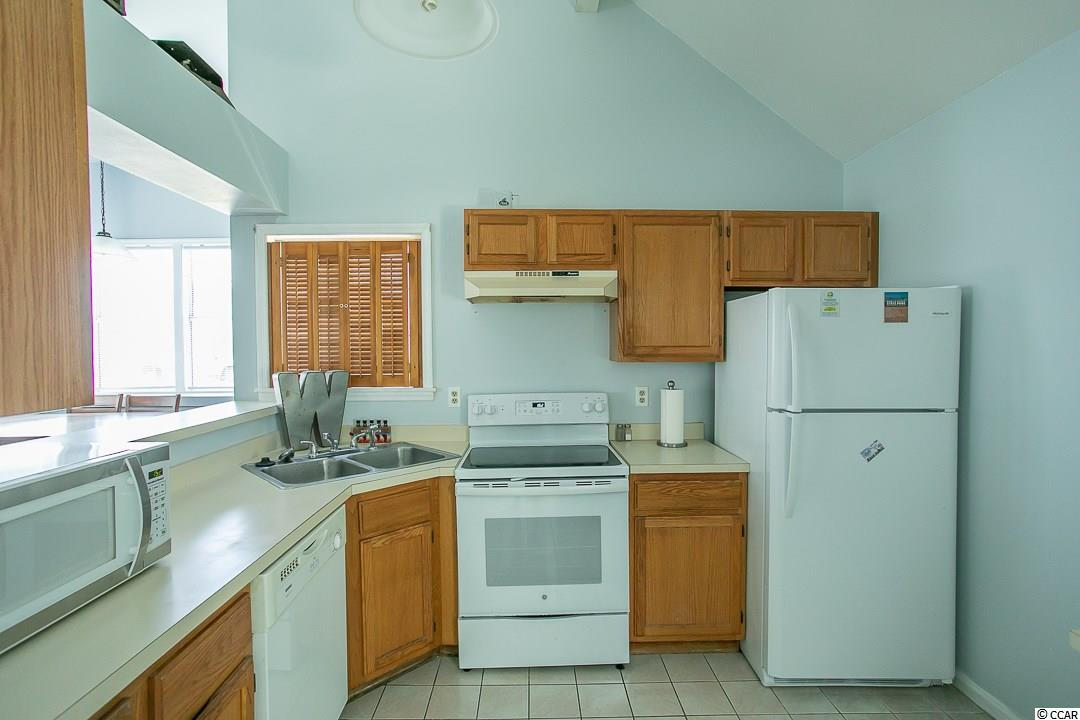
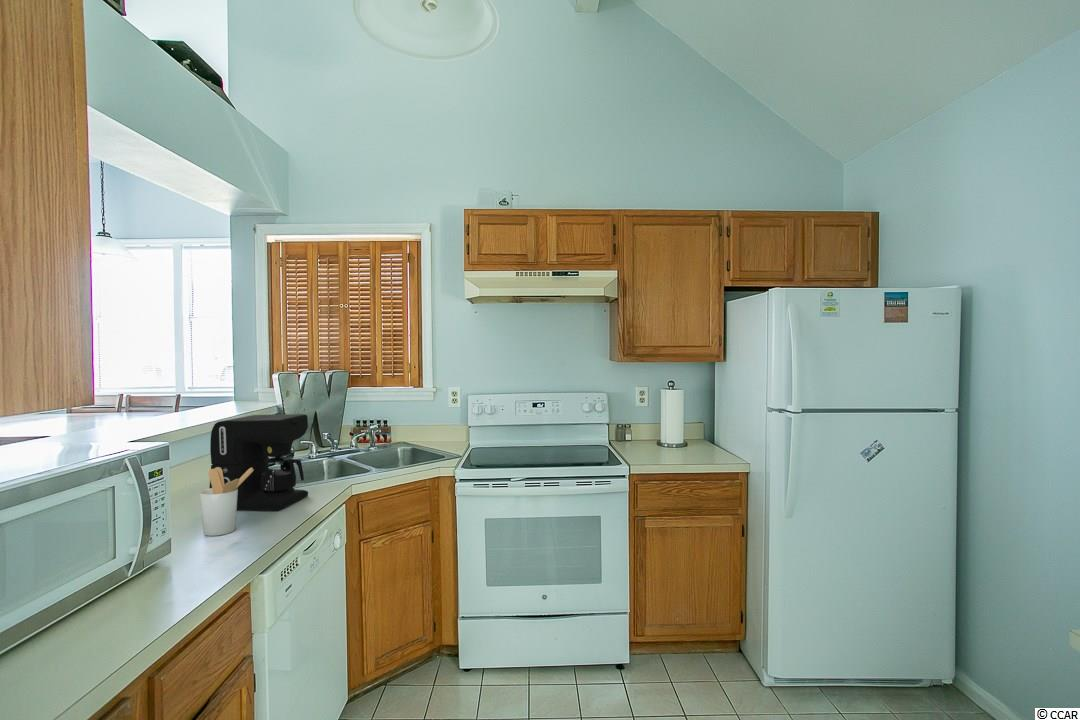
+ coffee maker [208,413,309,512]
+ utensil holder [199,467,254,537]
